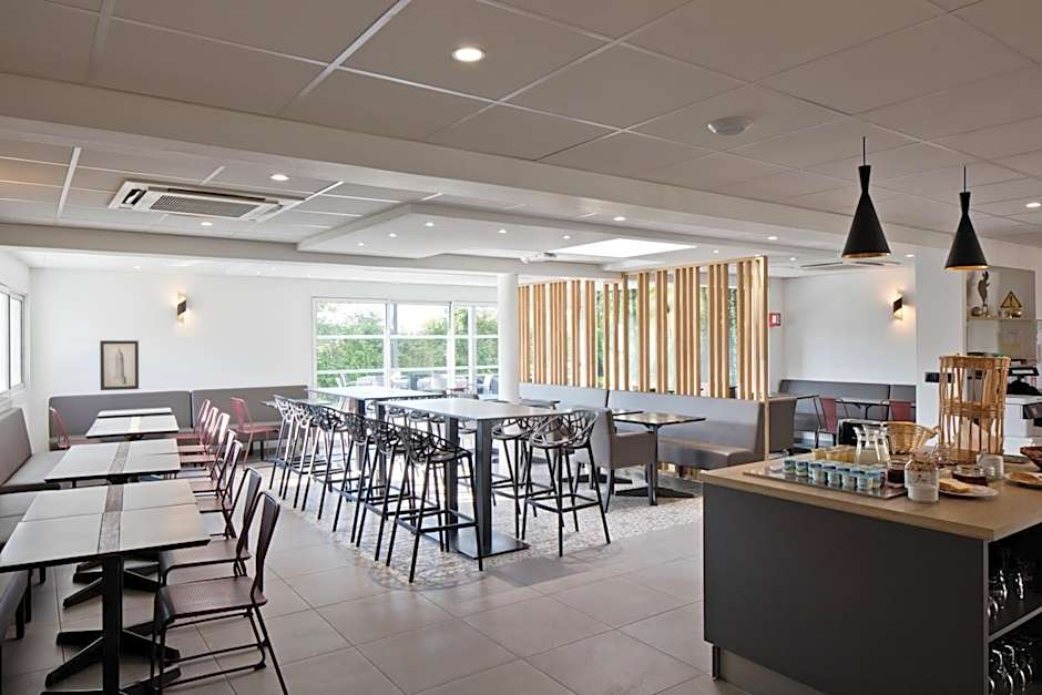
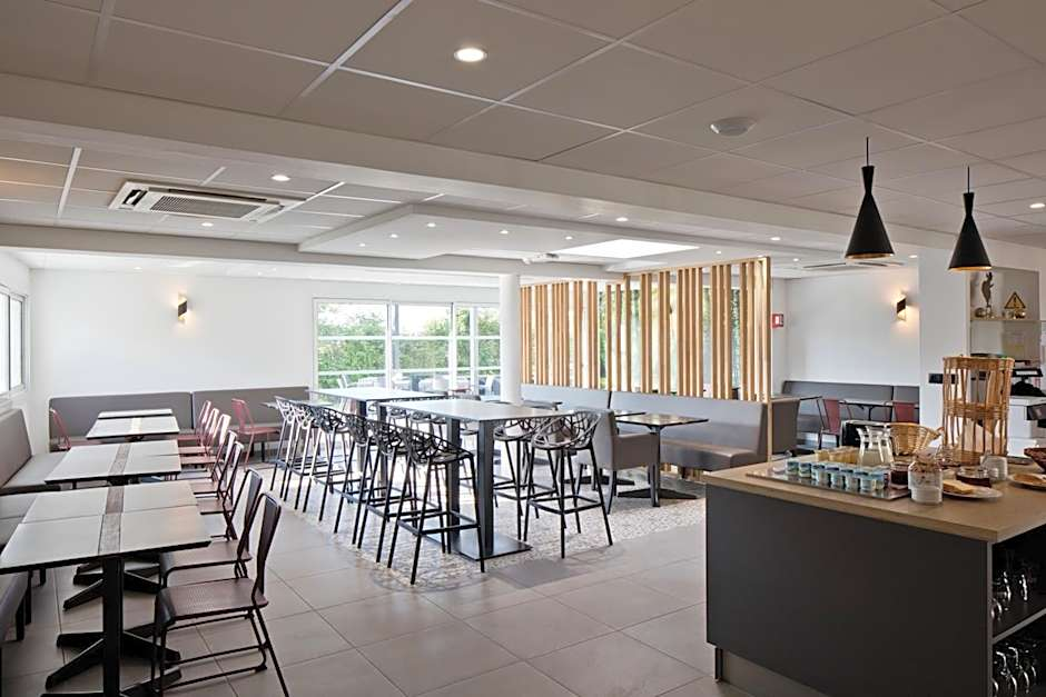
- wall art [99,339,140,391]
